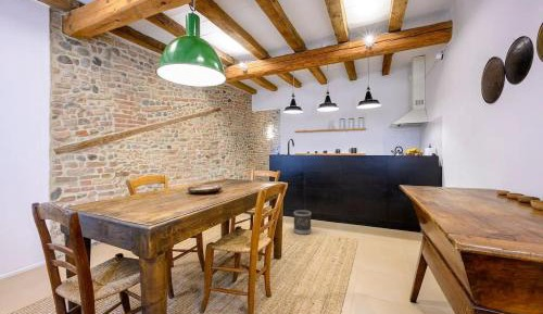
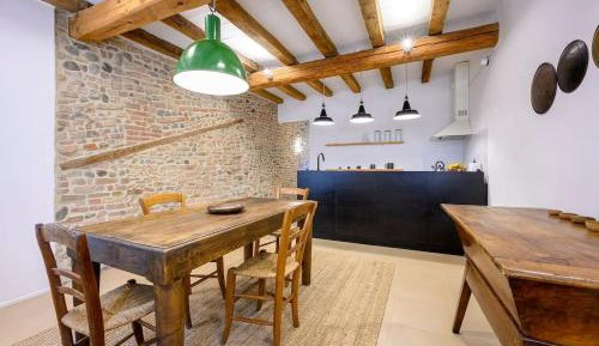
- wastebasket [292,209,313,236]
